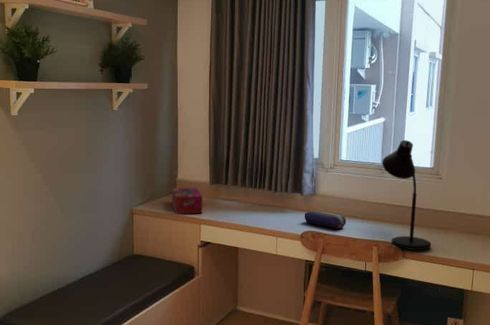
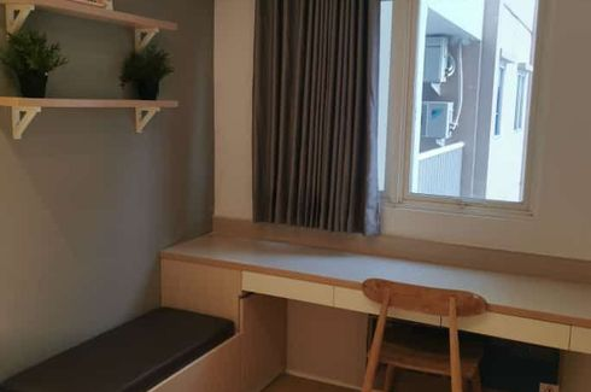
- pencil case [304,210,347,230]
- tissue box [171,187,203,215]
- desk lamp [381,139,432,251]
